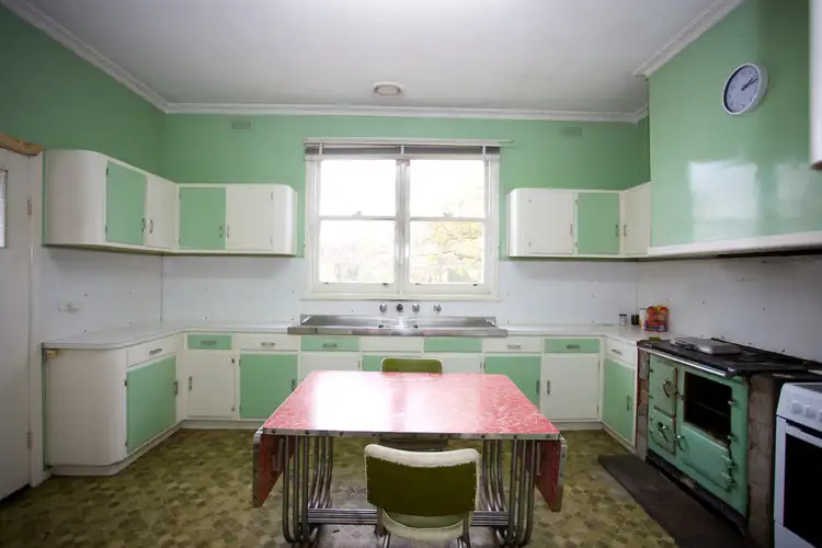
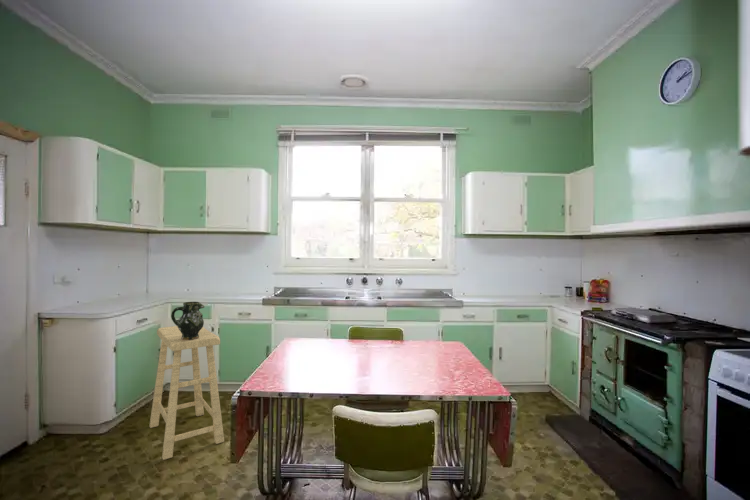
+ ceramic pitcher [170,301,205,340]
+ stool [148,325,225,461]
